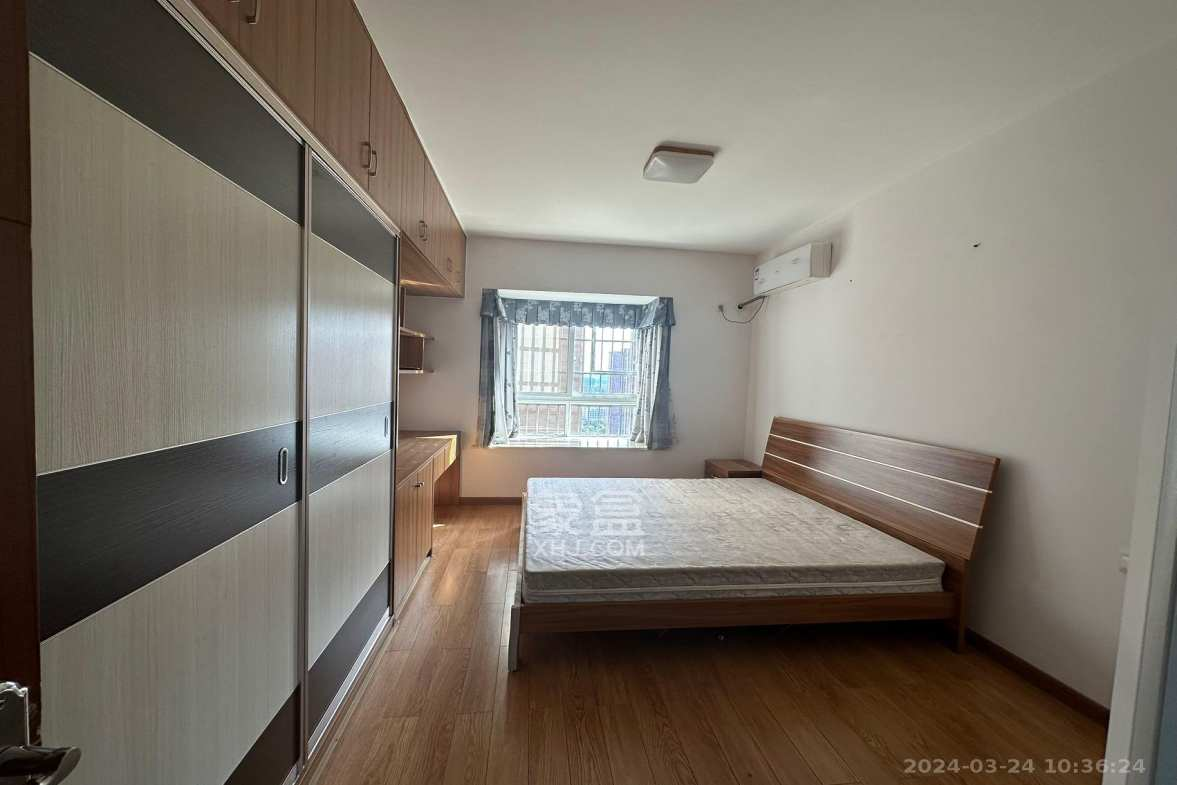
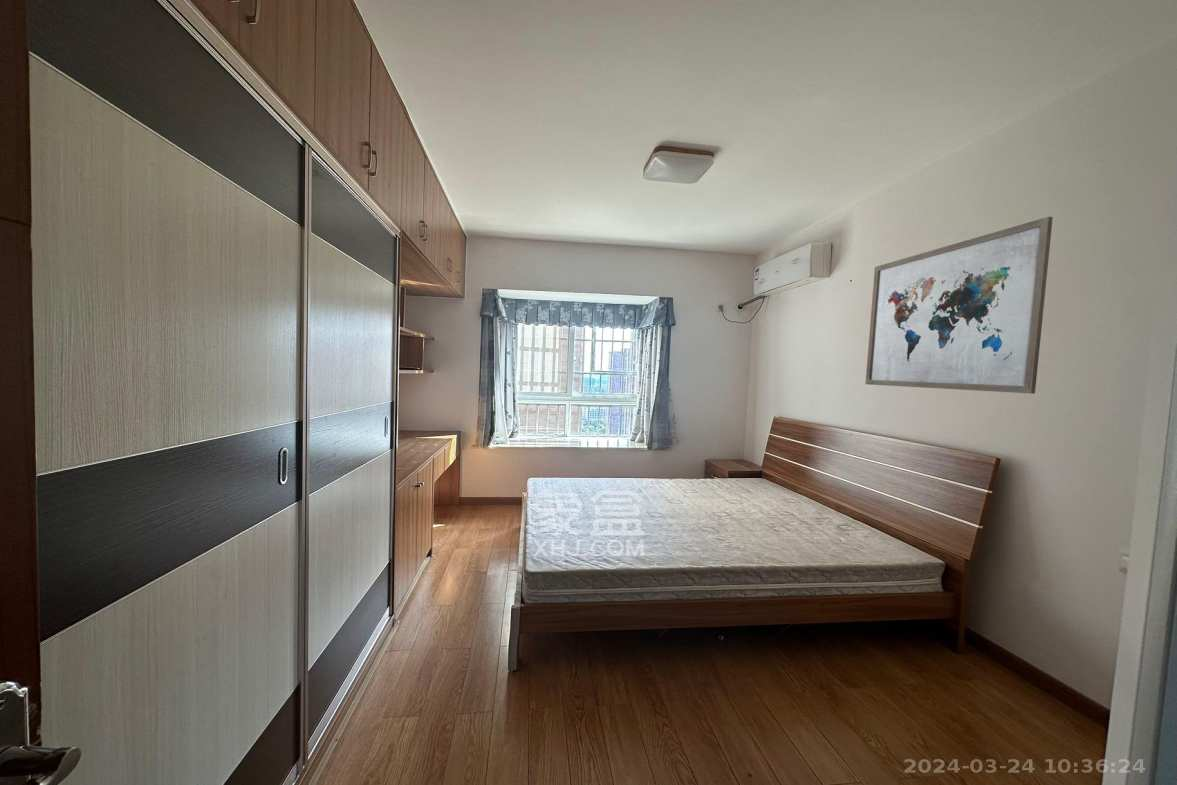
+ wall art [865,216,1054,395]
